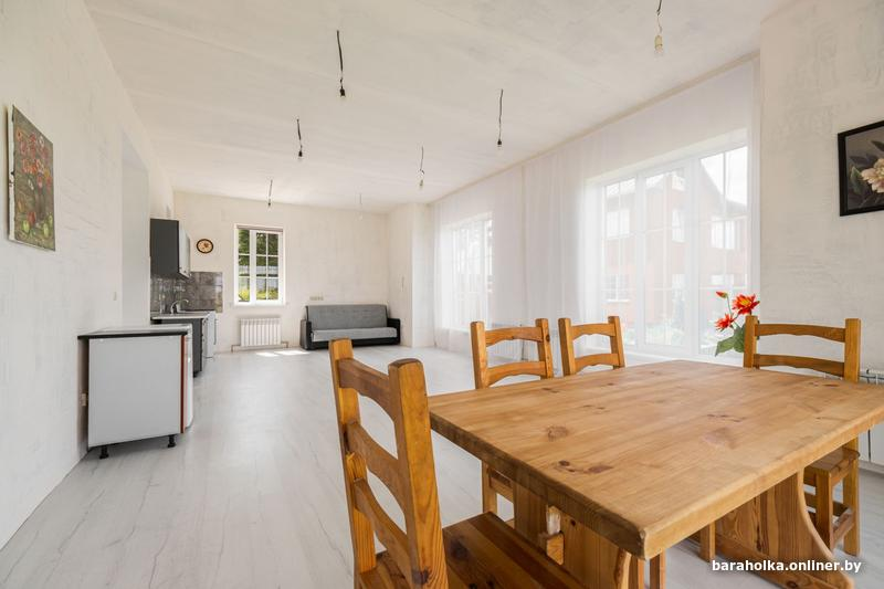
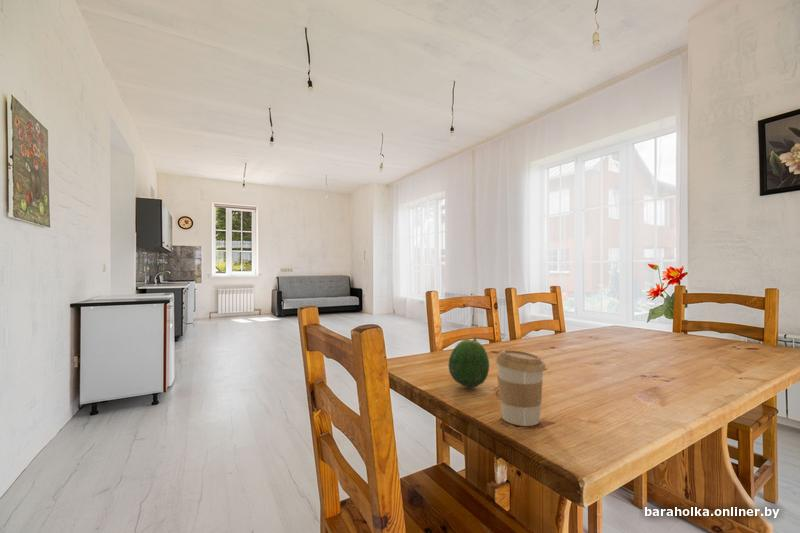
+ coffee cup [495,349,547,427]
+ fruit [448,336,490,389]
